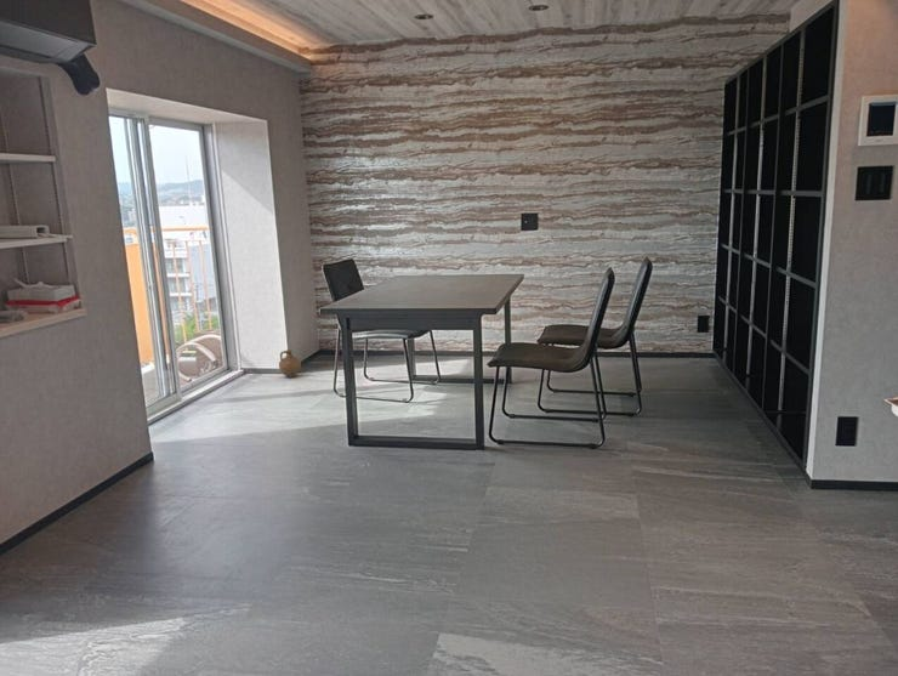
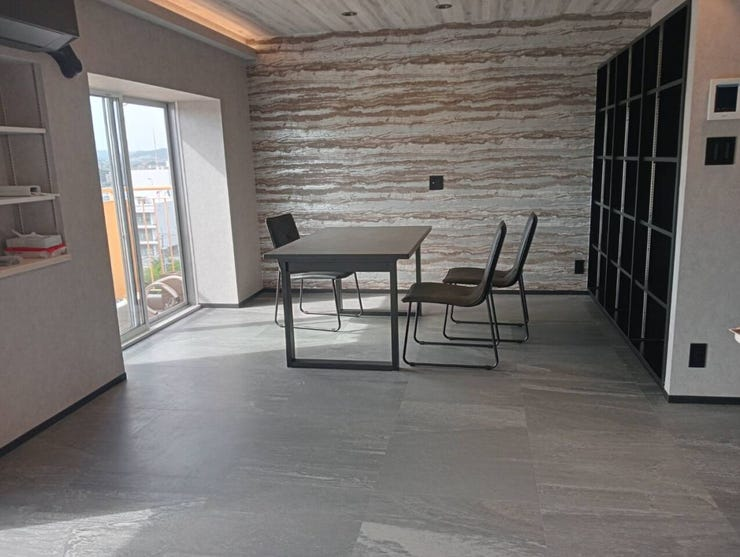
- ceramic jug [278,348,302,379]
